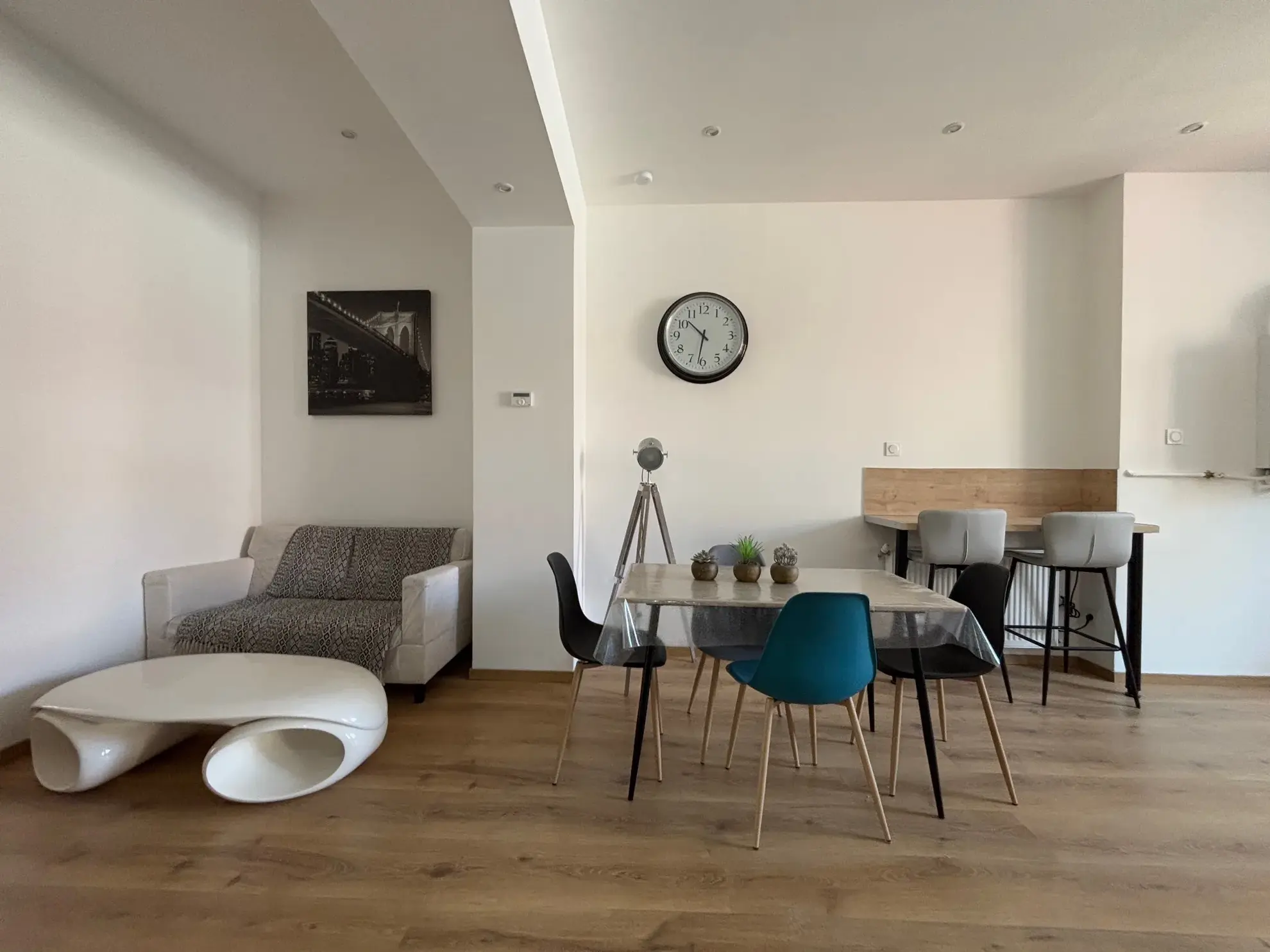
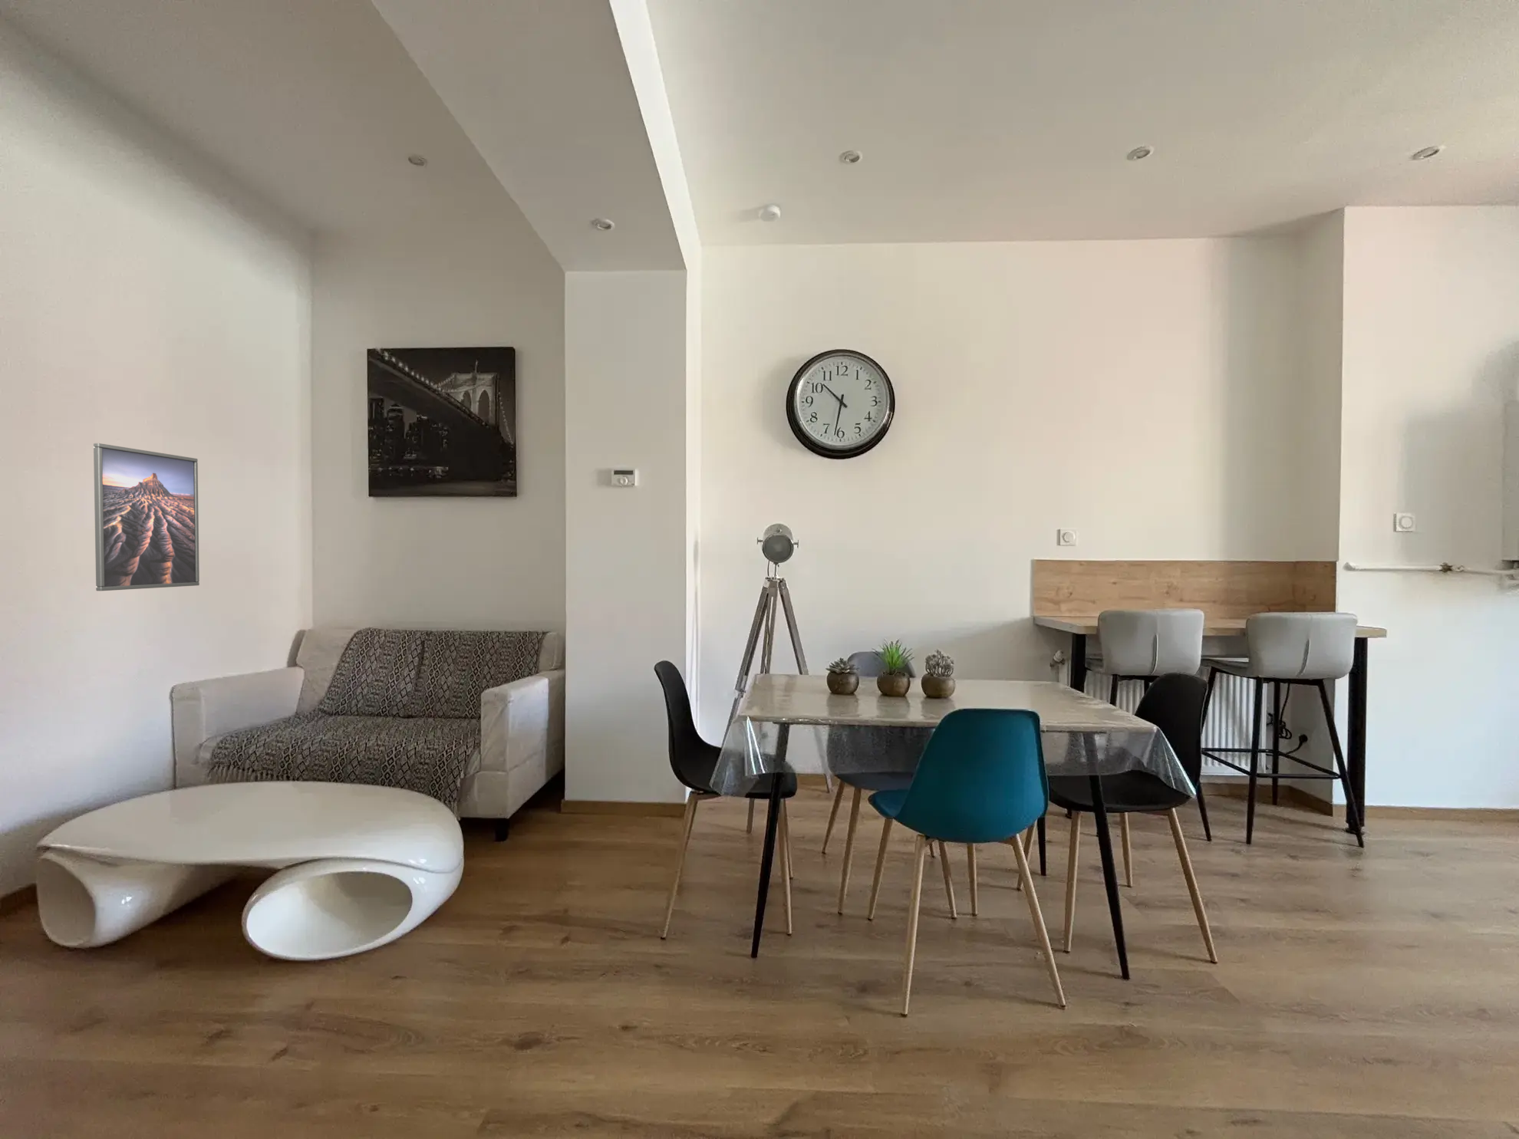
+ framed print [93,443,200,591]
